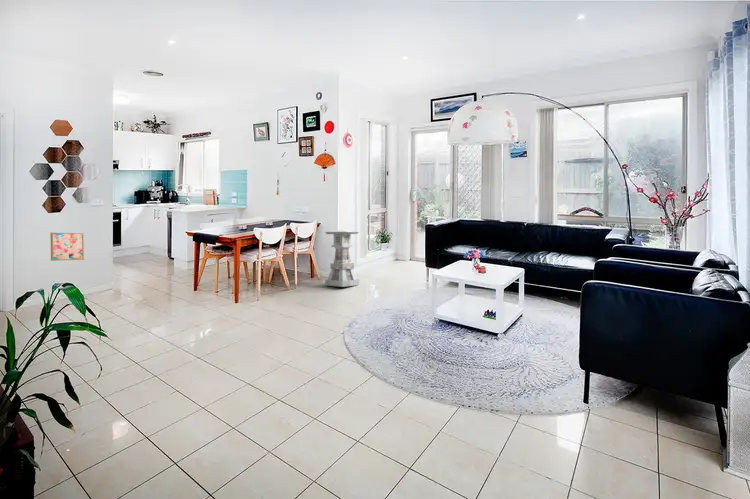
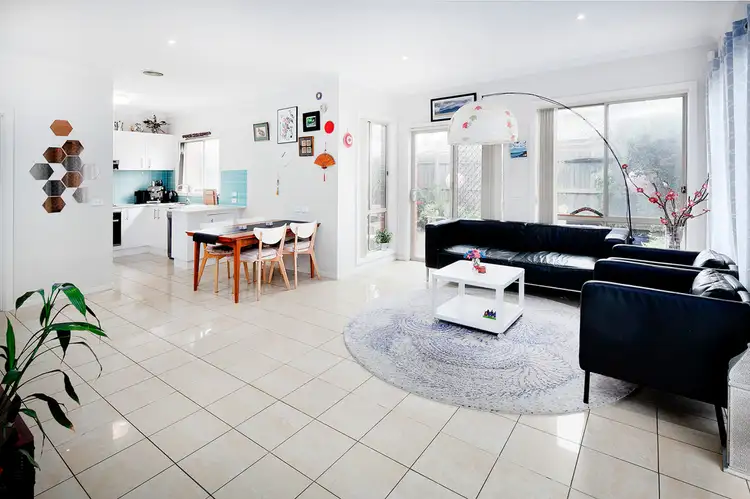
- lantern [324,229,360,288]
- wall art [49,232,85,262]
